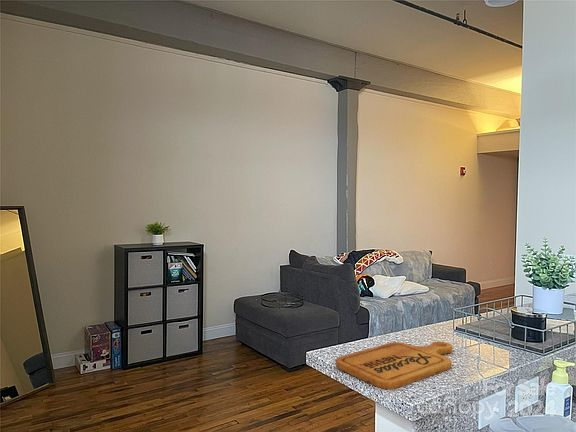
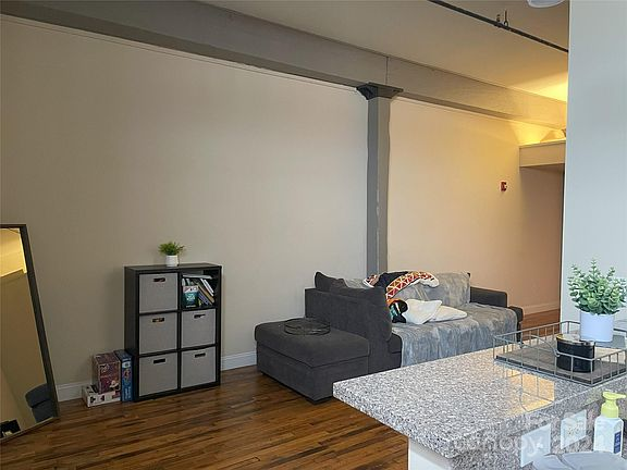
- cutting board [335,341,454,390]
